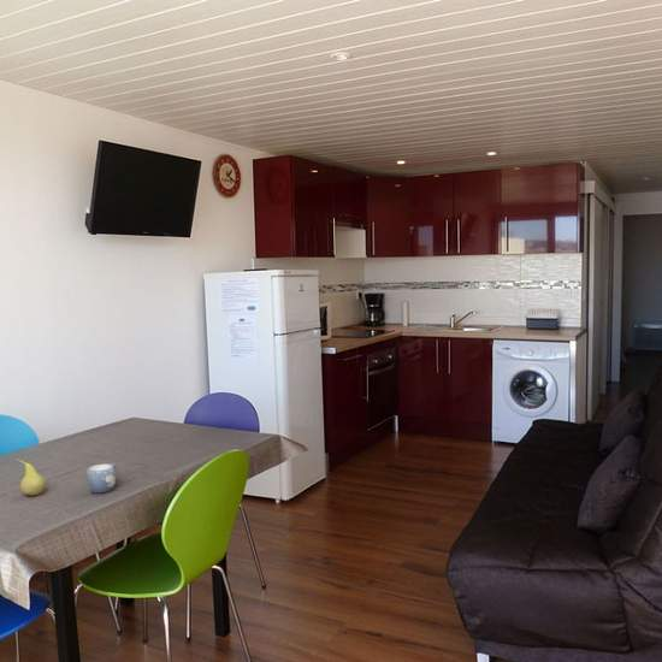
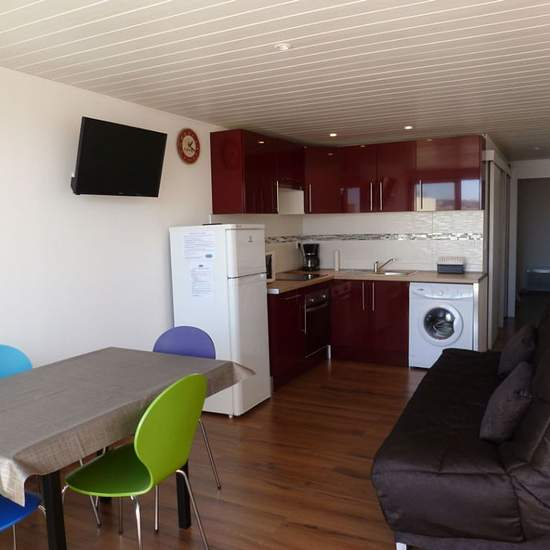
- fruit [16,457,46,497]
- mug [85,462,118,495]
